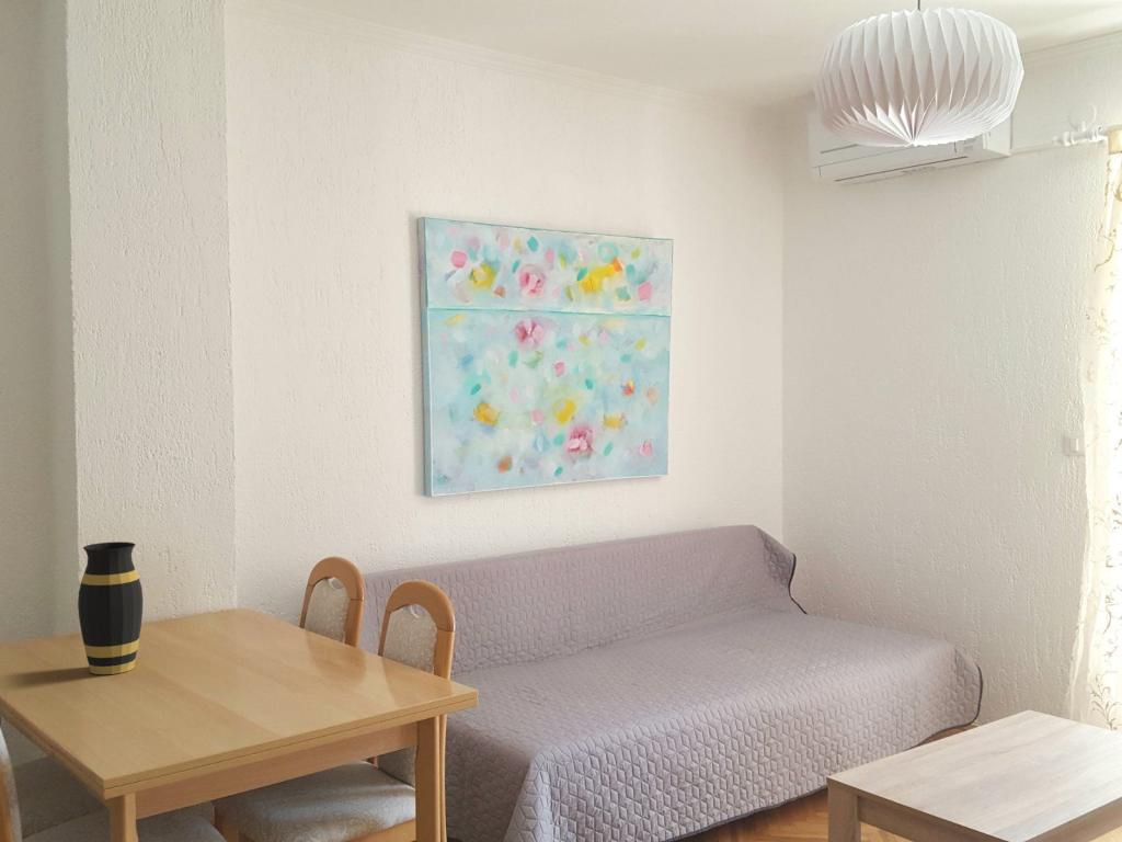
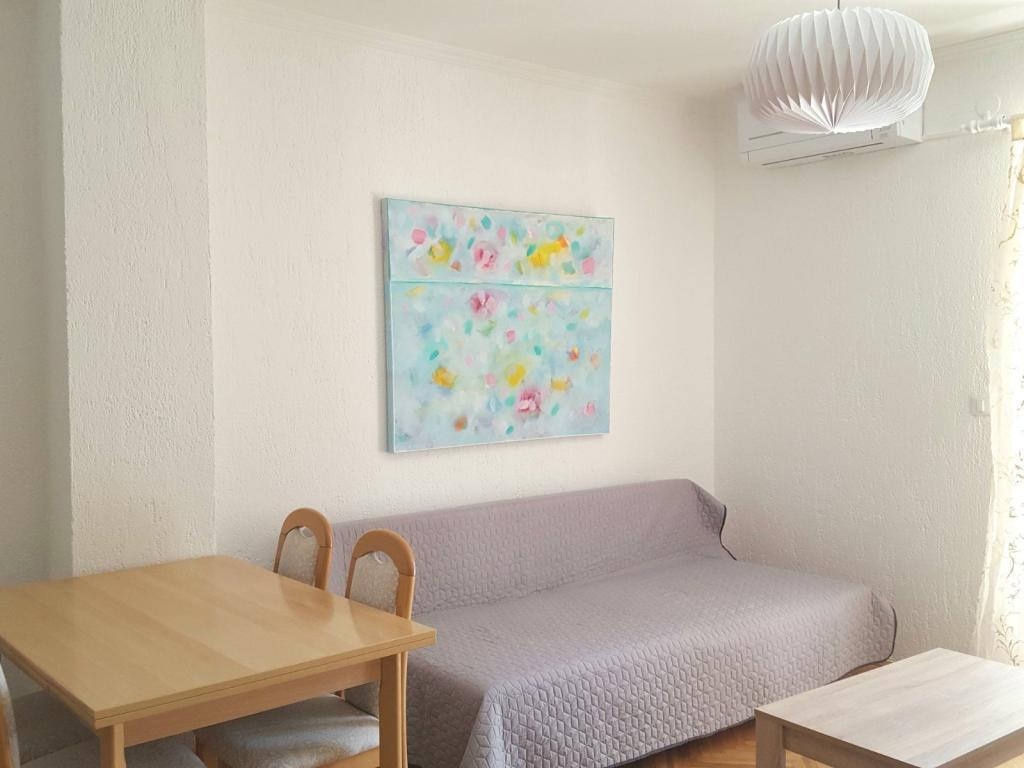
- vase [77,541,144,675]
